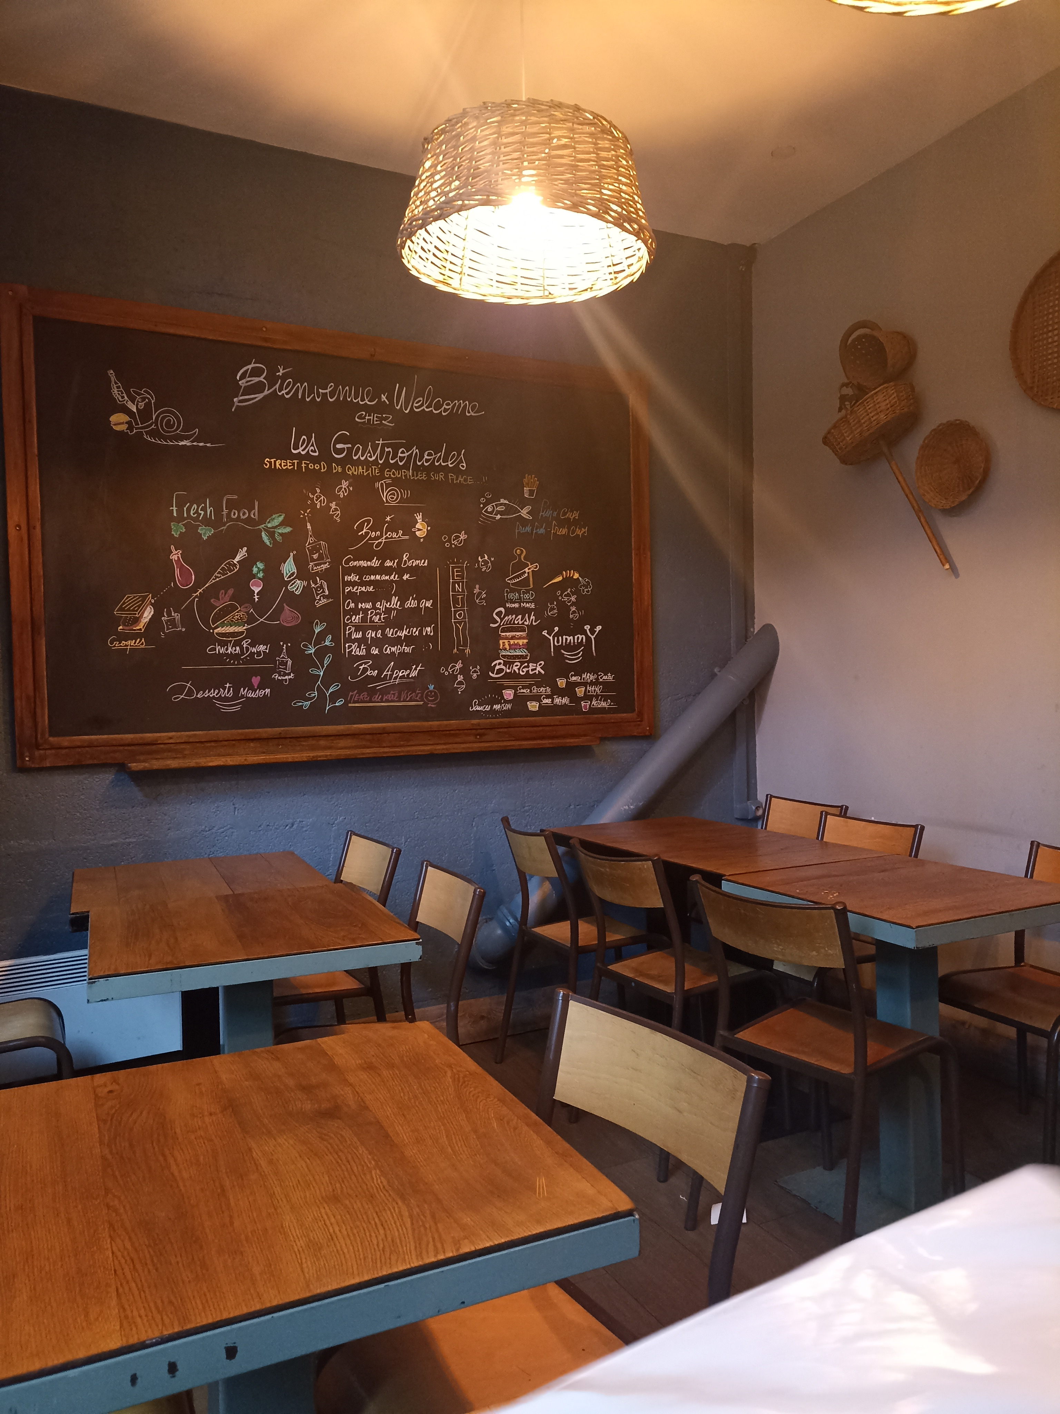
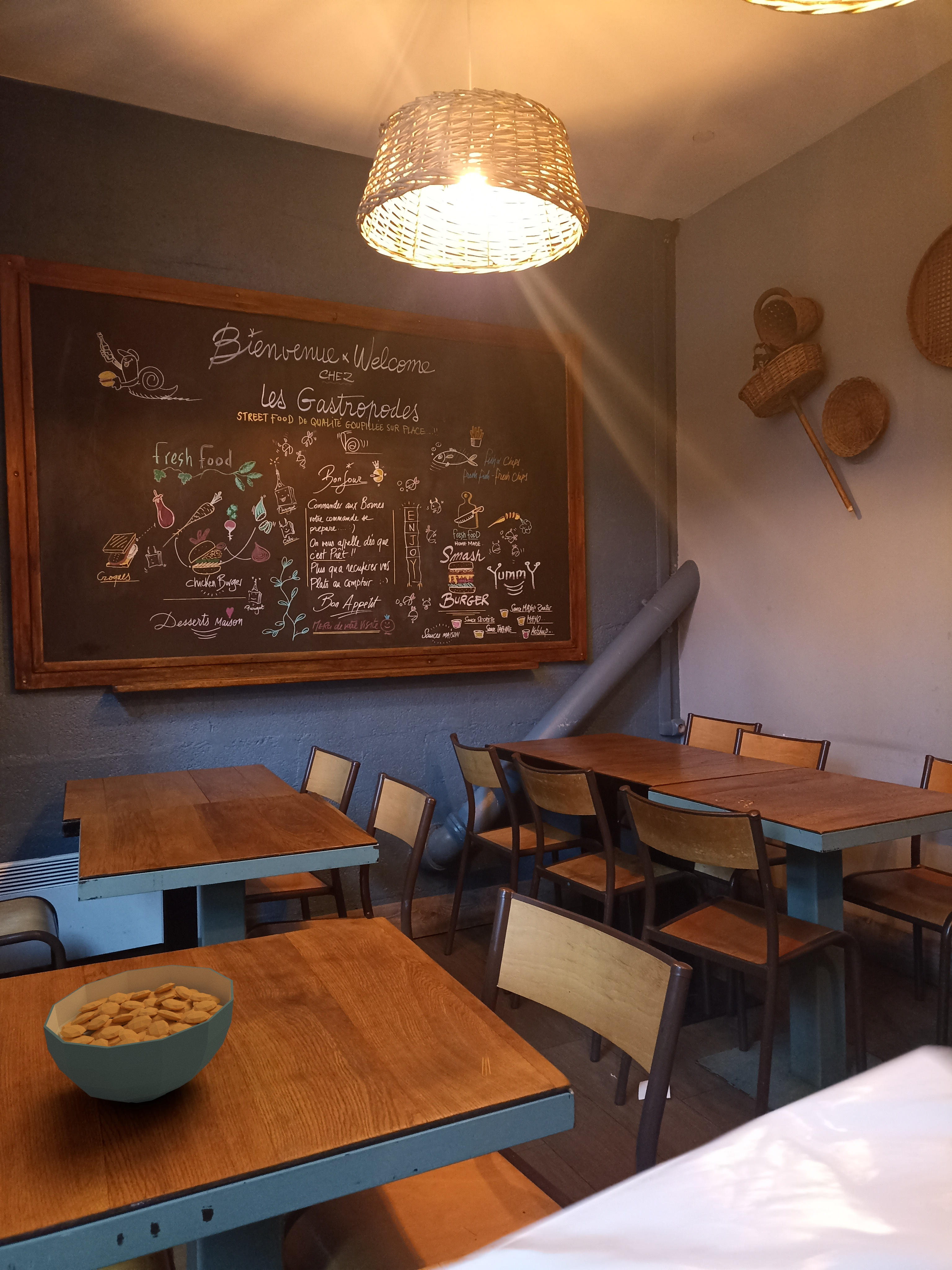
+ cereal bowl [43,965,234,1103]
